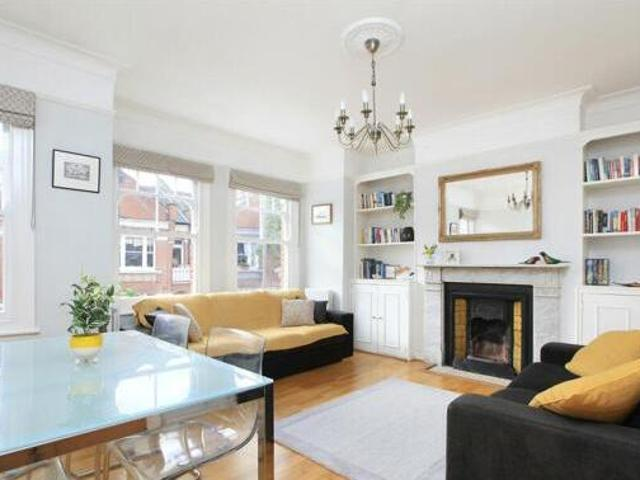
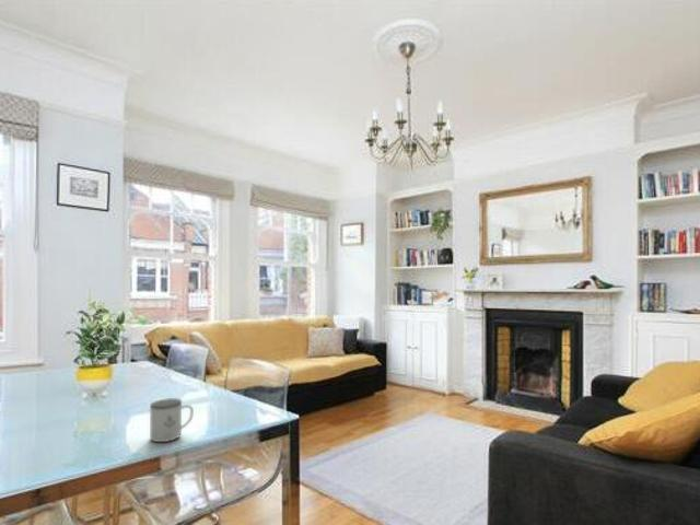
+ mug [149,397,195,443]
